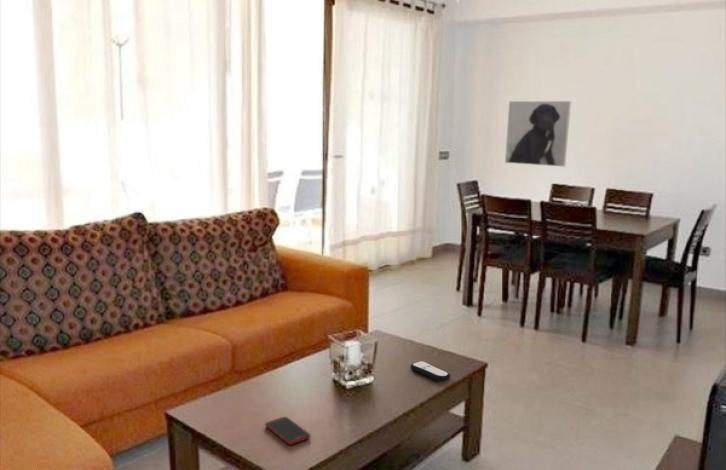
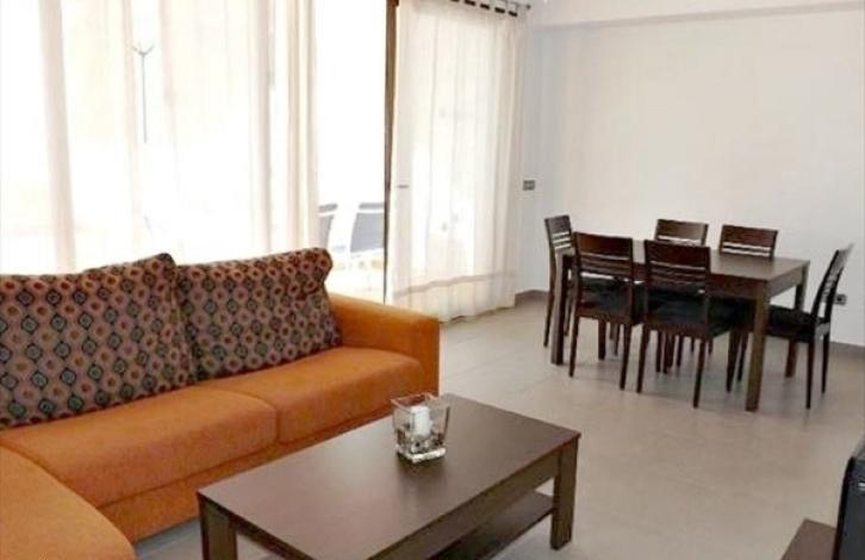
- remote control [410,360,451,382]
- cell phone [264,416,311,446]
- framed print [504,100,572,168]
